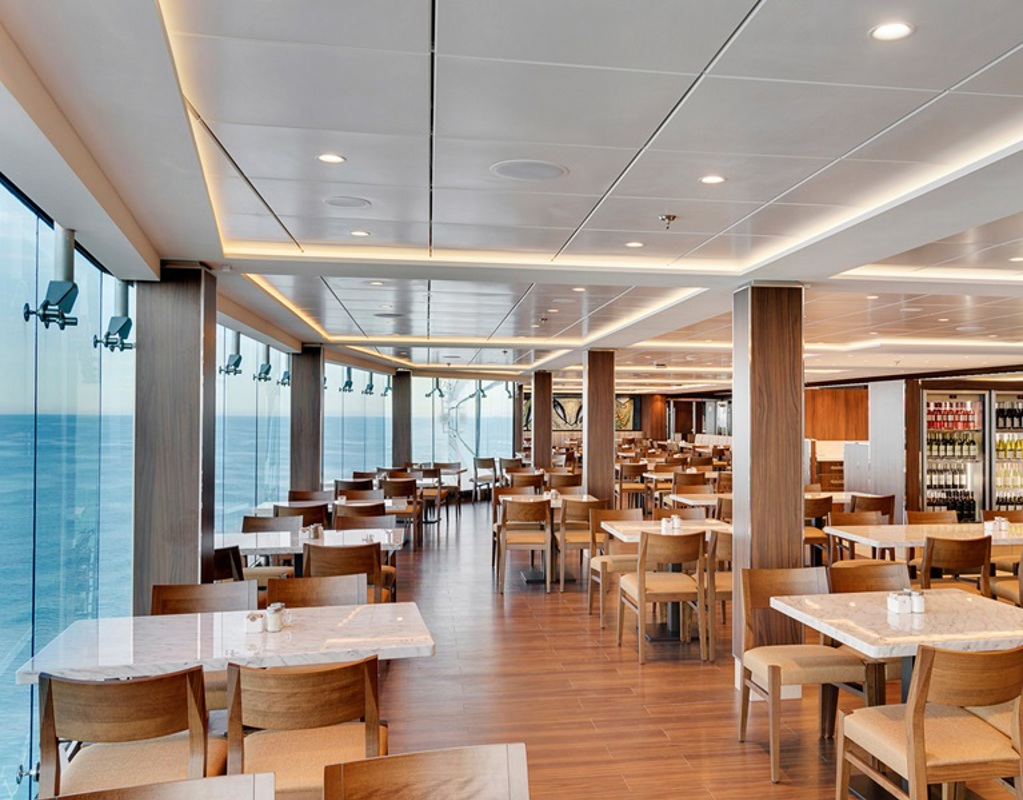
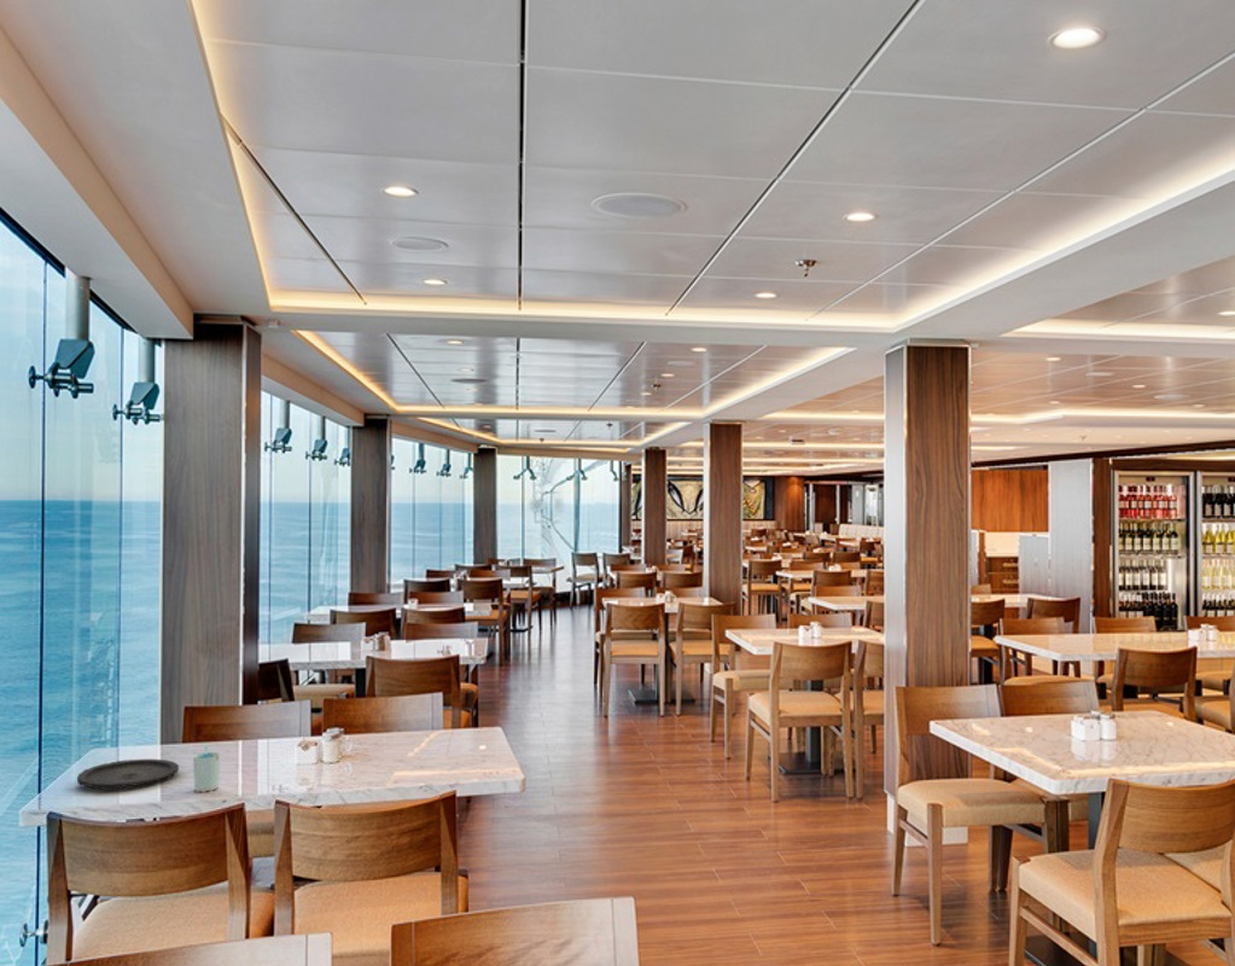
+ cup [192,745,222,793]
+ plate [76,758,180,791]
